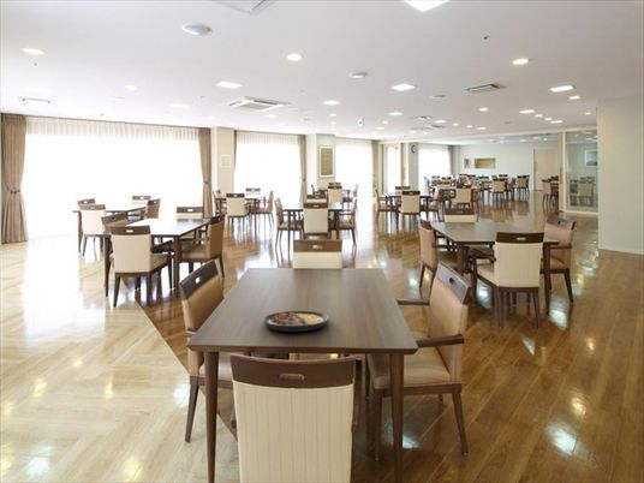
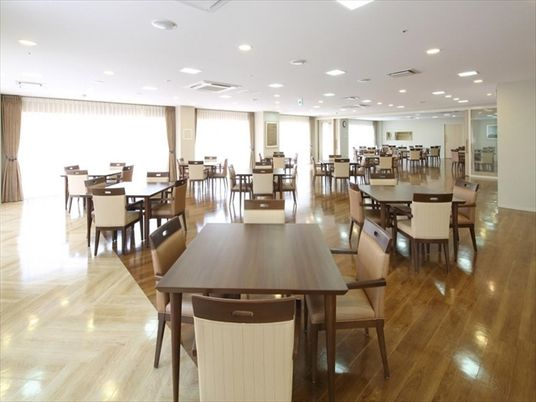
- plate [262,310,330,333]
